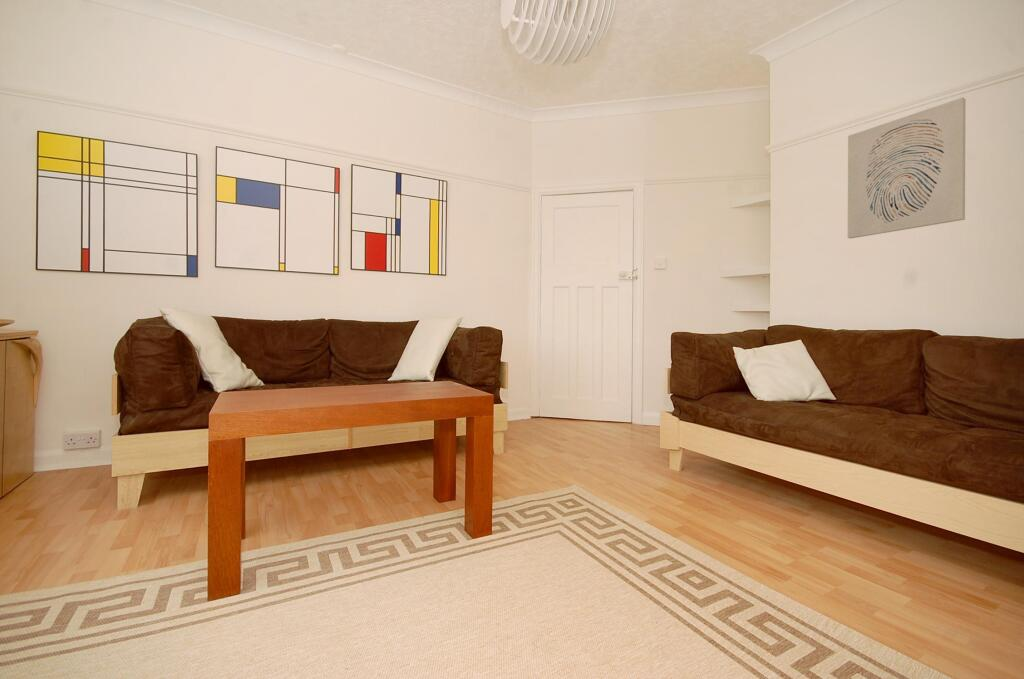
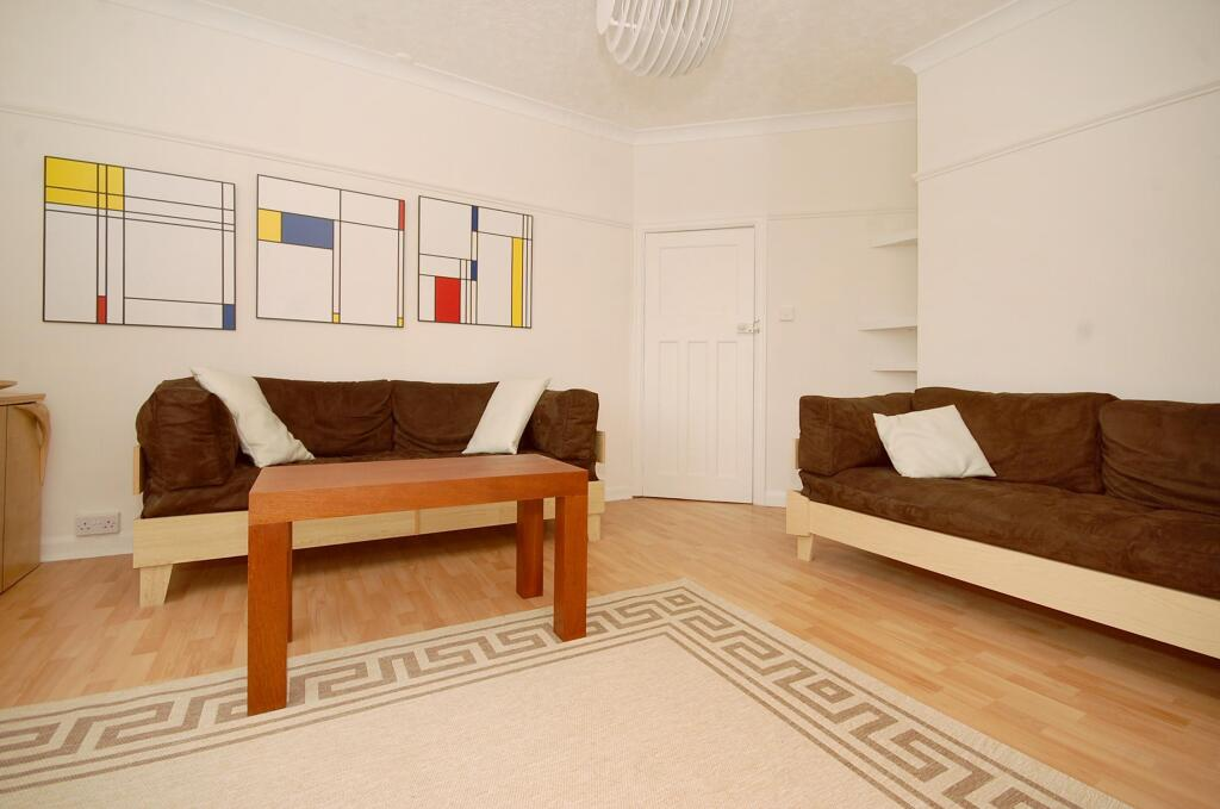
- wall art [847,97,966,240]
